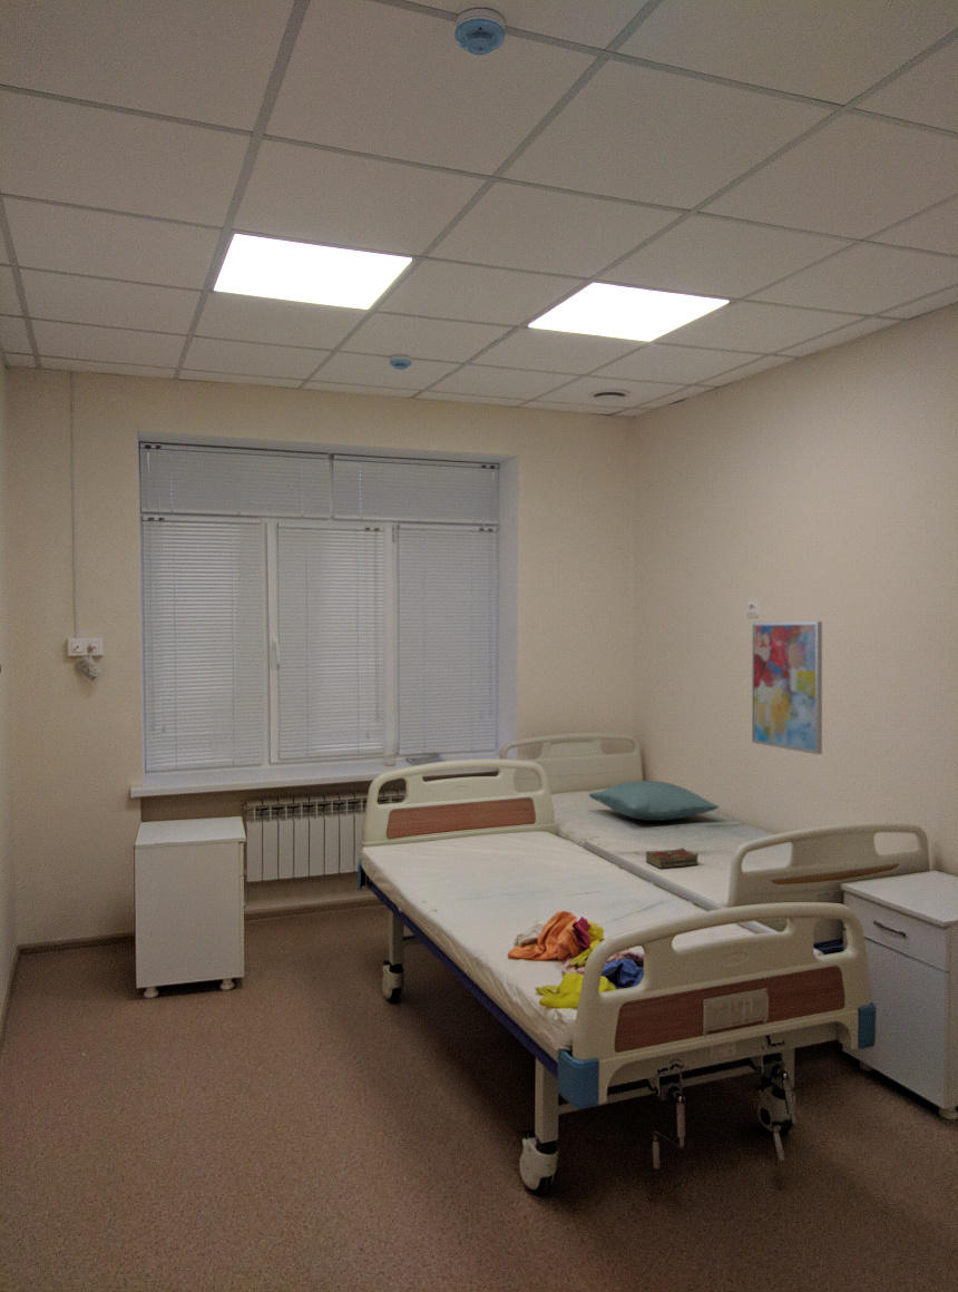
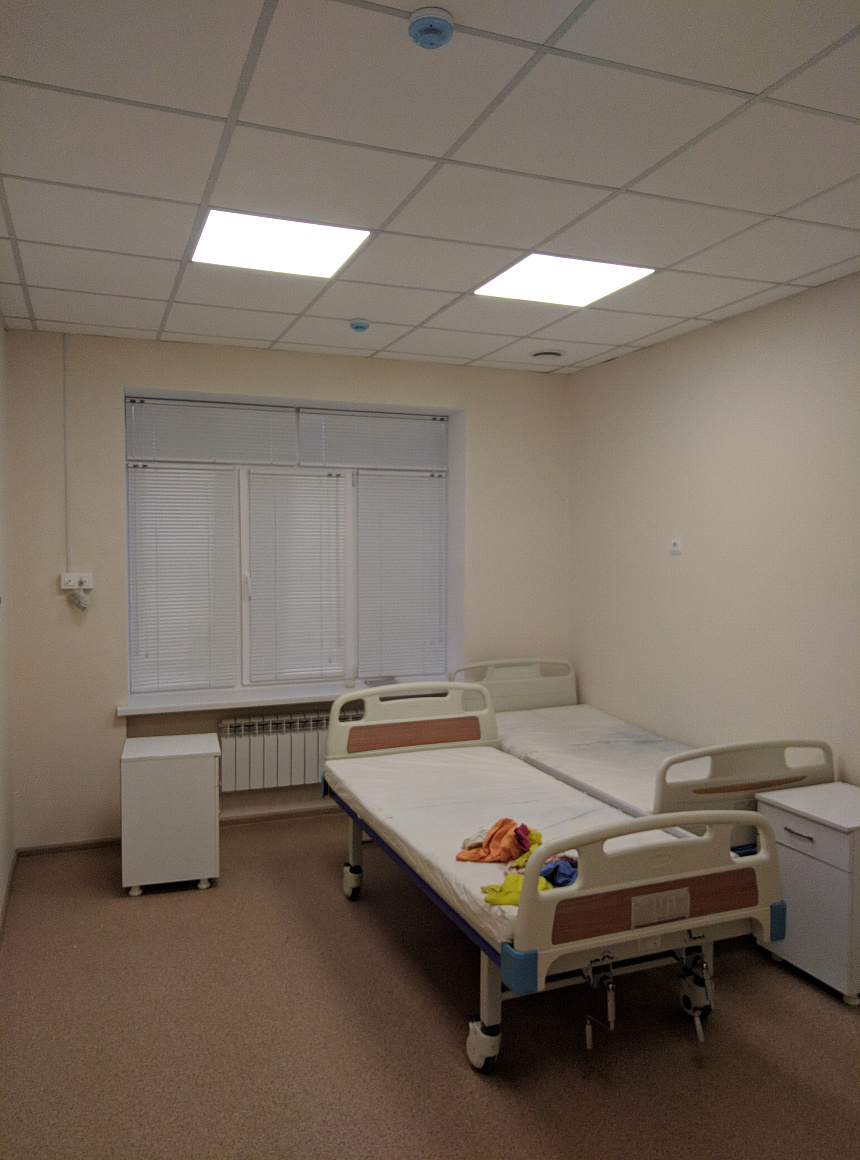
- wall art [751,620,823,755]
- book [645,846,700,870]
- pillow [588,780,721,822]
